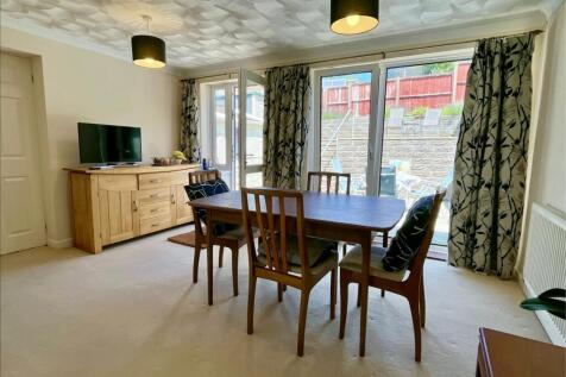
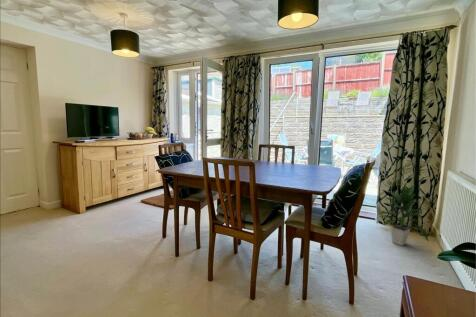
+ indoor plant [377,184,430,247]
